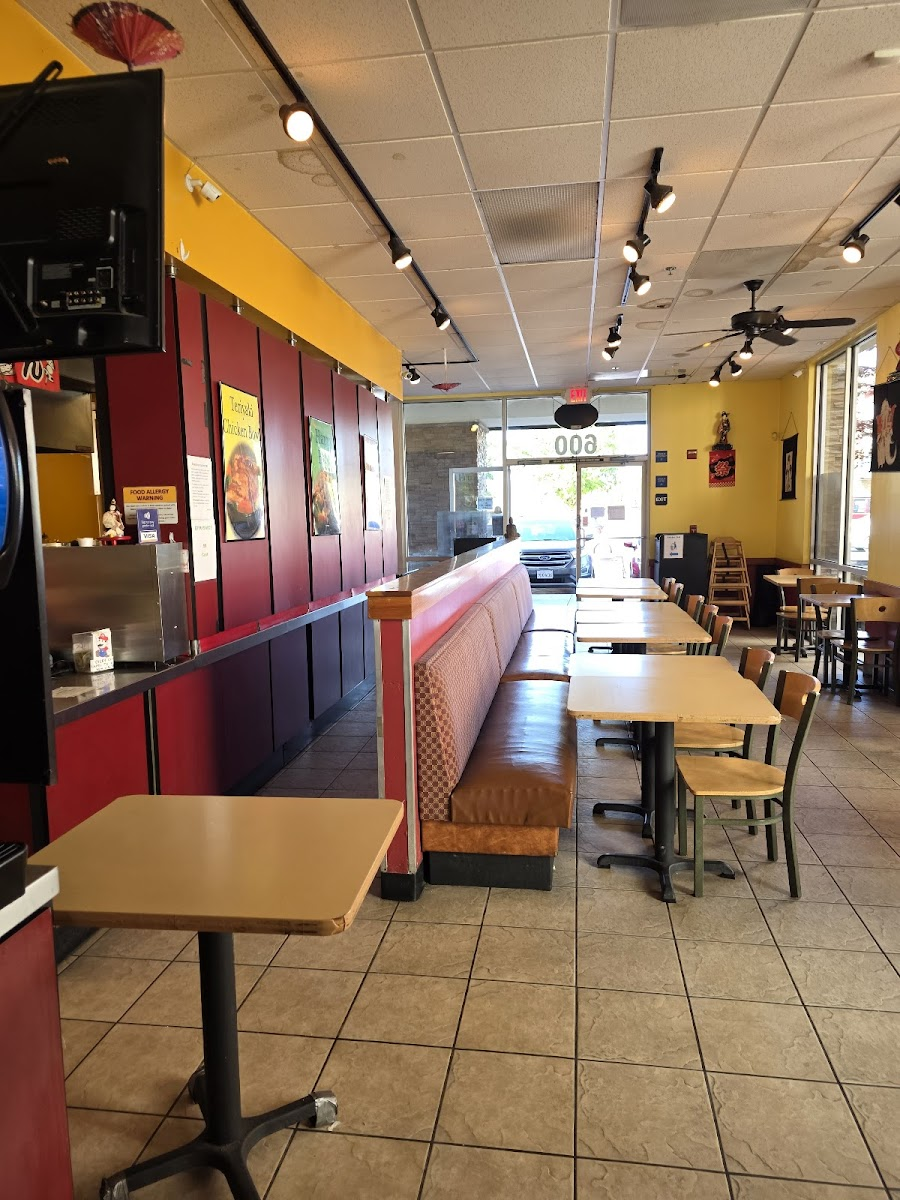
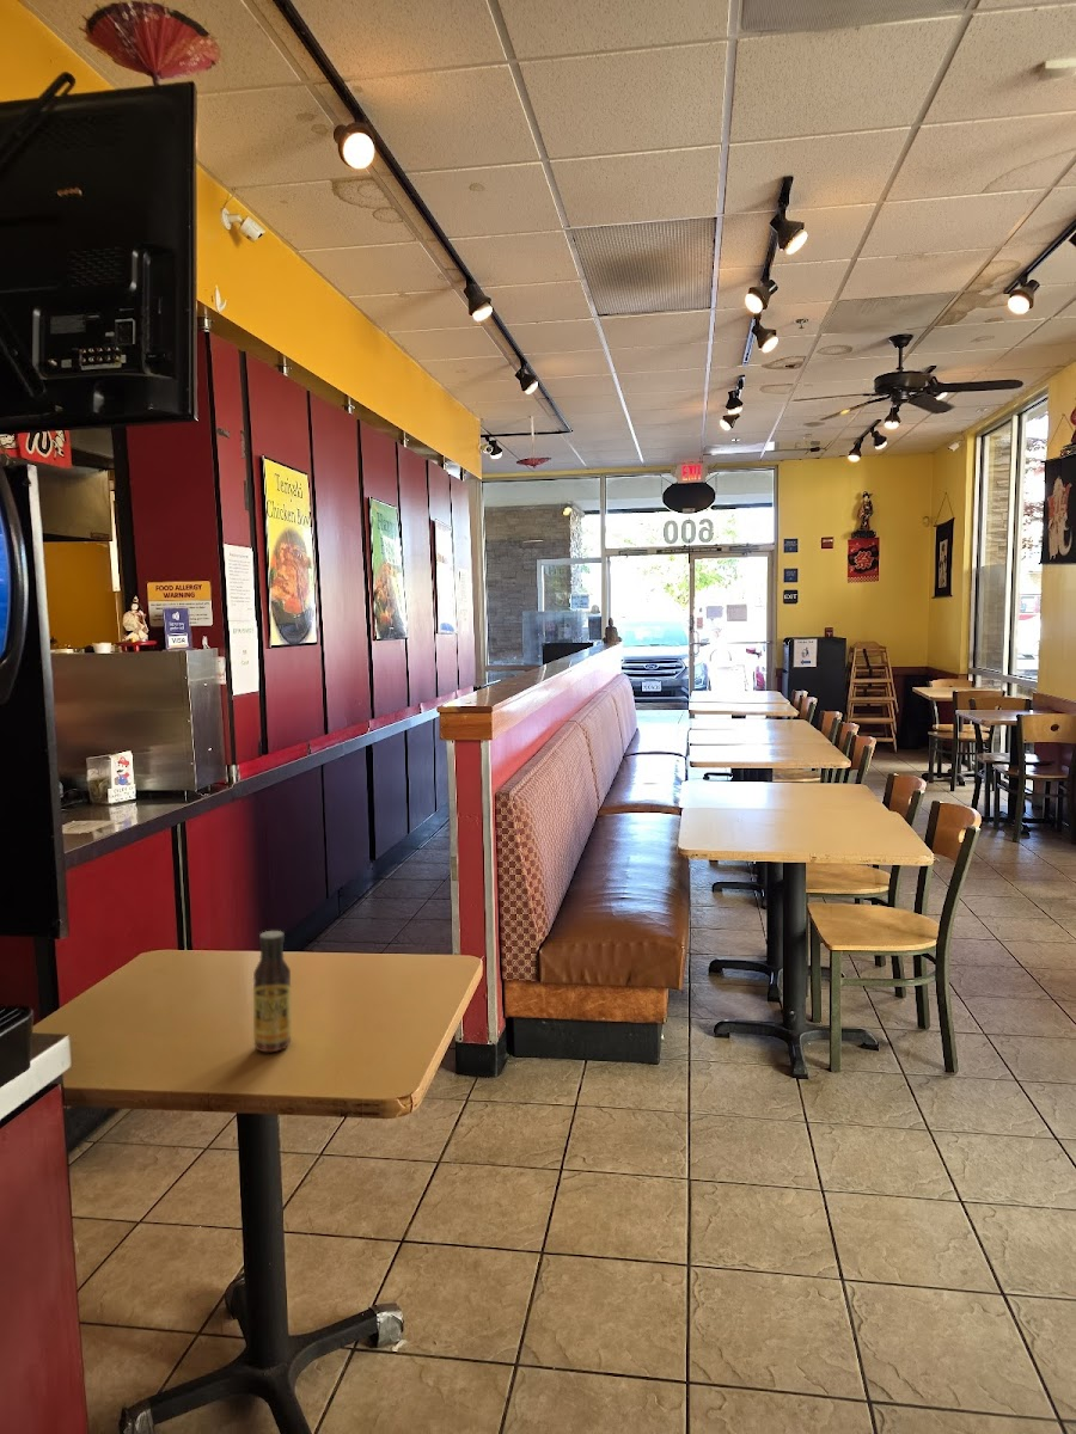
+ sauce bottle [252,930,293,1054]
